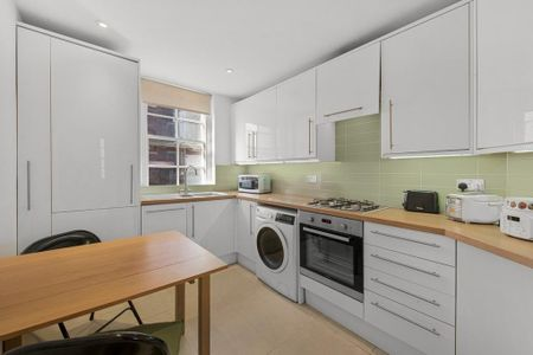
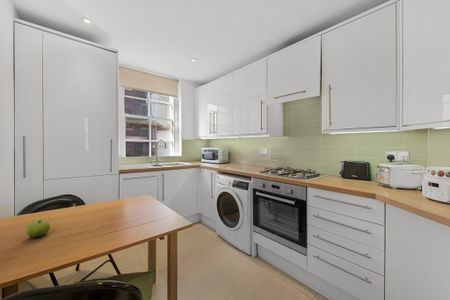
+ fruit [25,218,51,239]
